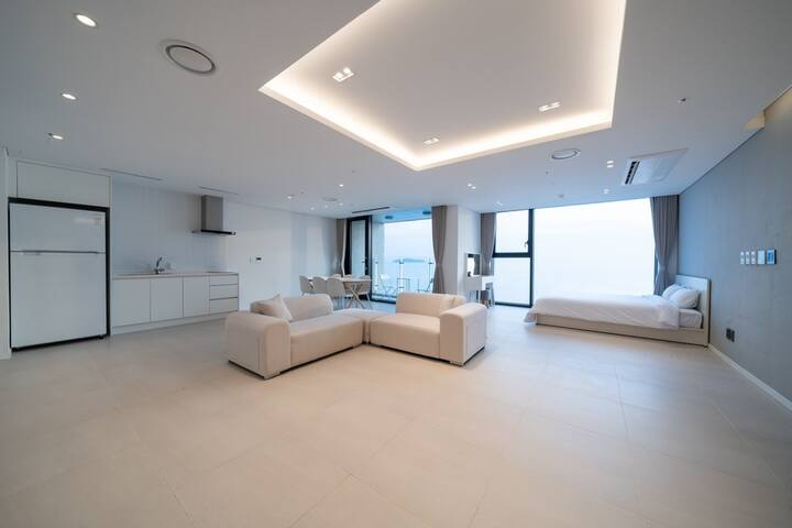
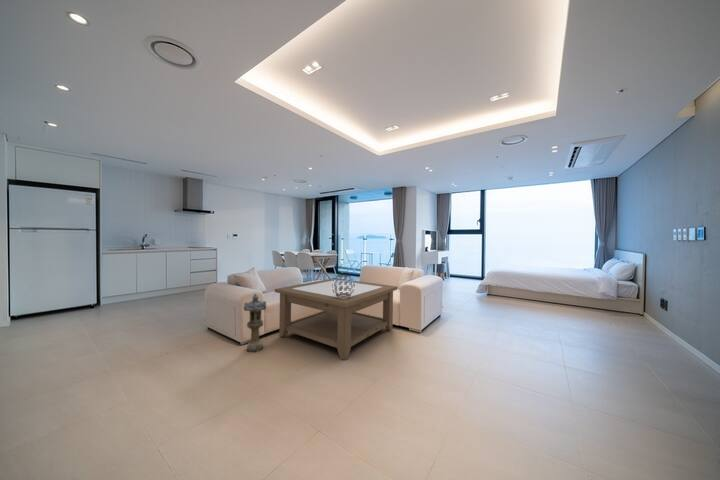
+ lantern [243,293,267,353]
+ coffee table [274,277,398,361]
+ decorative sphere [332,272,356,298]
